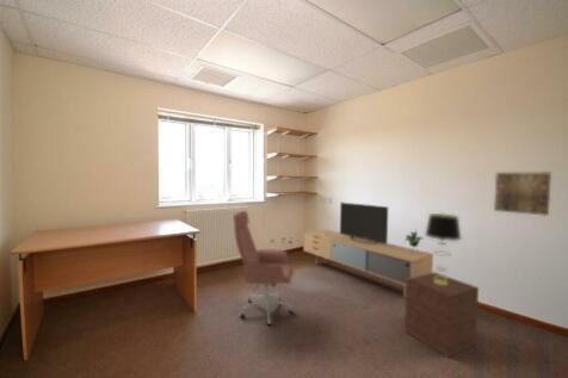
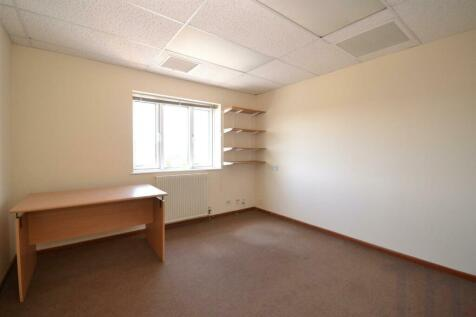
- media console [302,202,434,299]
- wall art [493,172,552,217]
- nightstand [403,271,480,359]
- office chair [231,210,295,326]
- table lamp [424,212,463,285]
